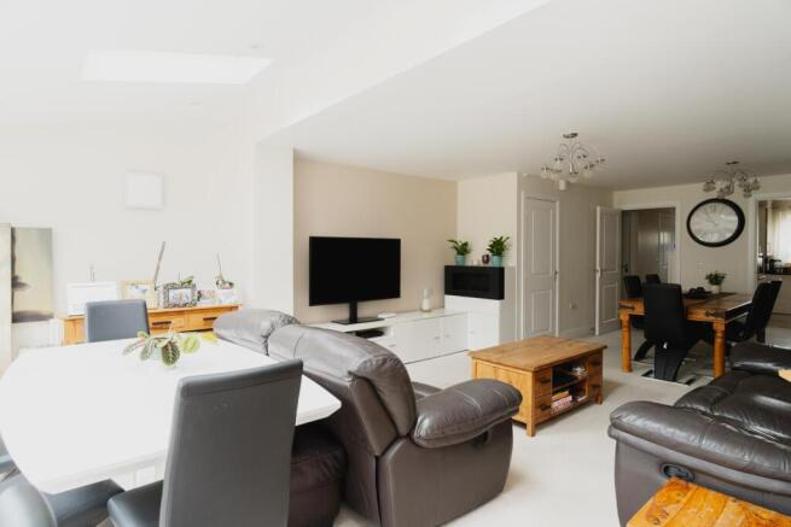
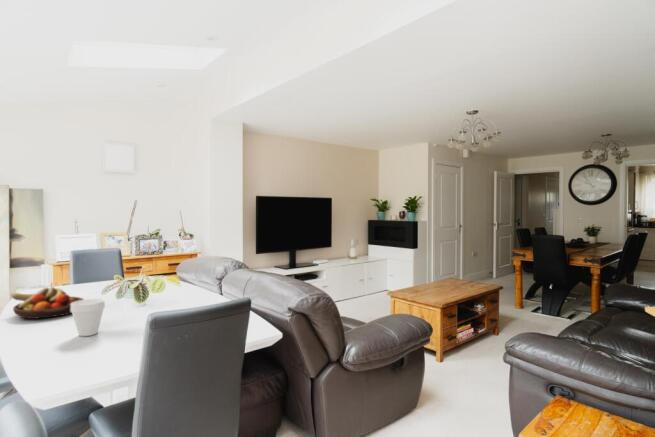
+ fruit bowl [10,286,85,320]
+ cup [70,298,106,337]
